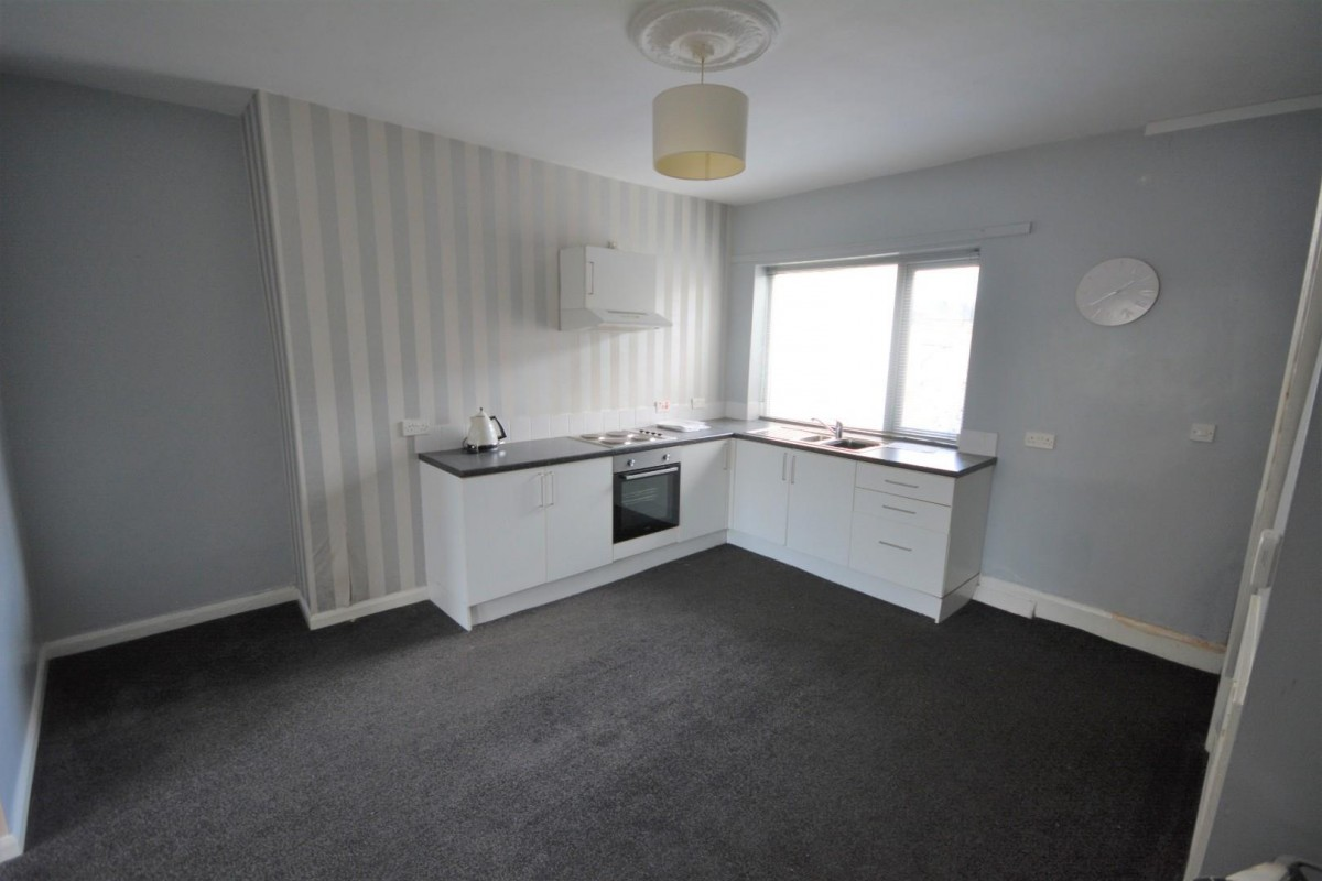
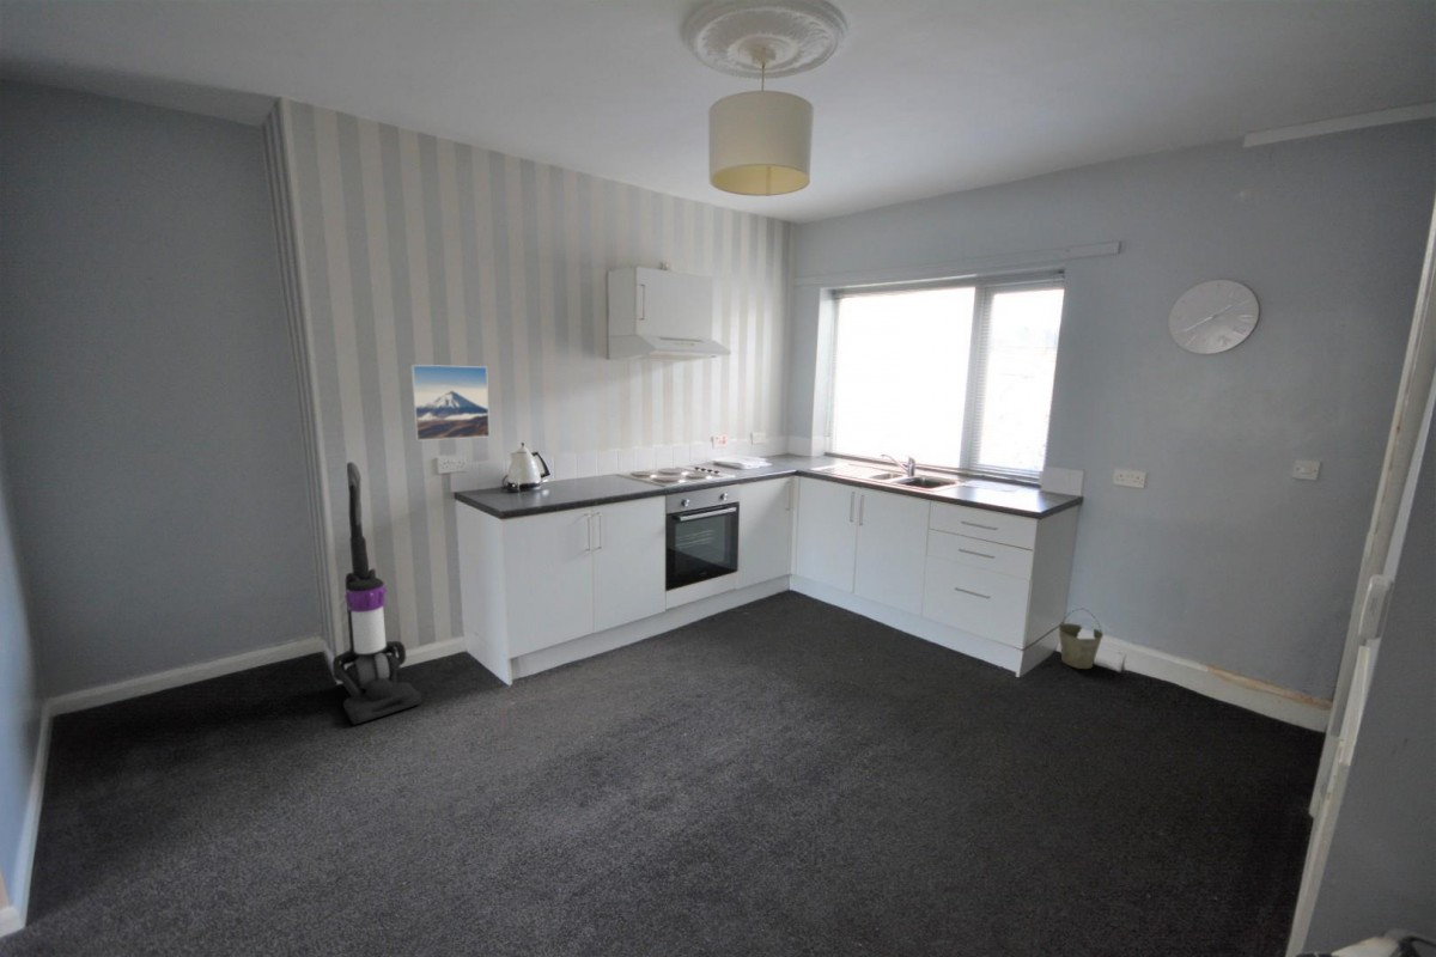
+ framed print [409,364,491,441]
+ vacuum cleaner [331,462,422,726]
+ bucket [1058,608,1105,670]
